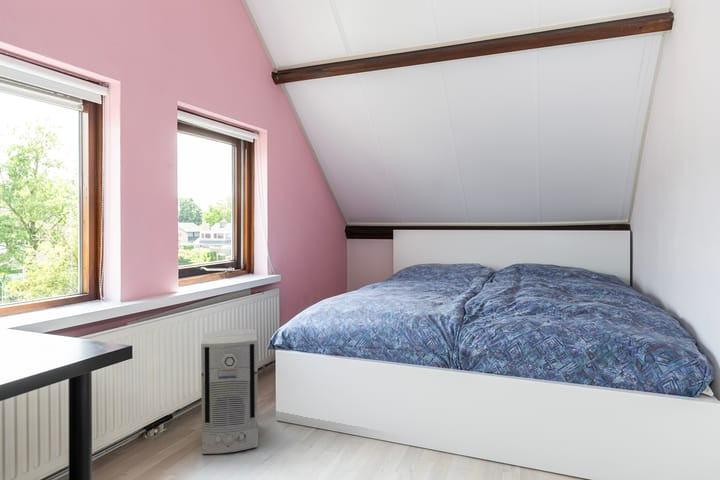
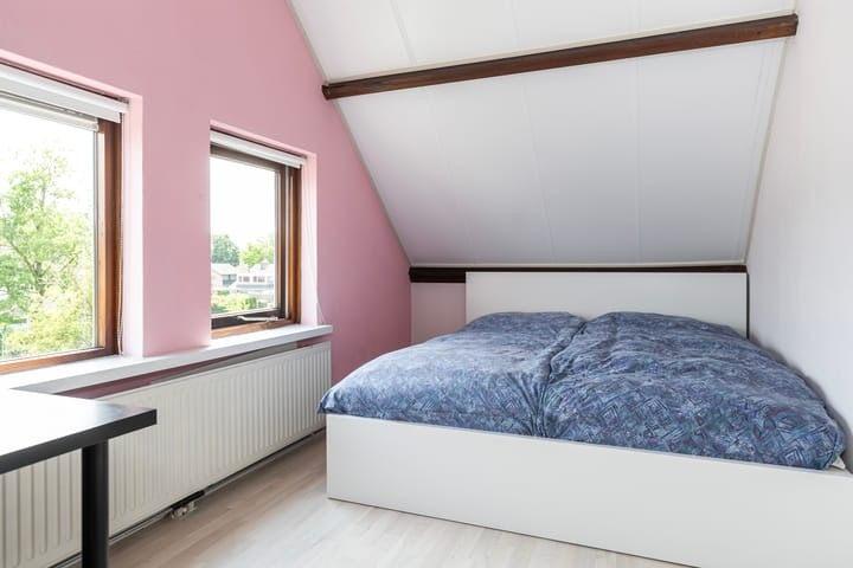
- air purifier [200,328,259,455]
